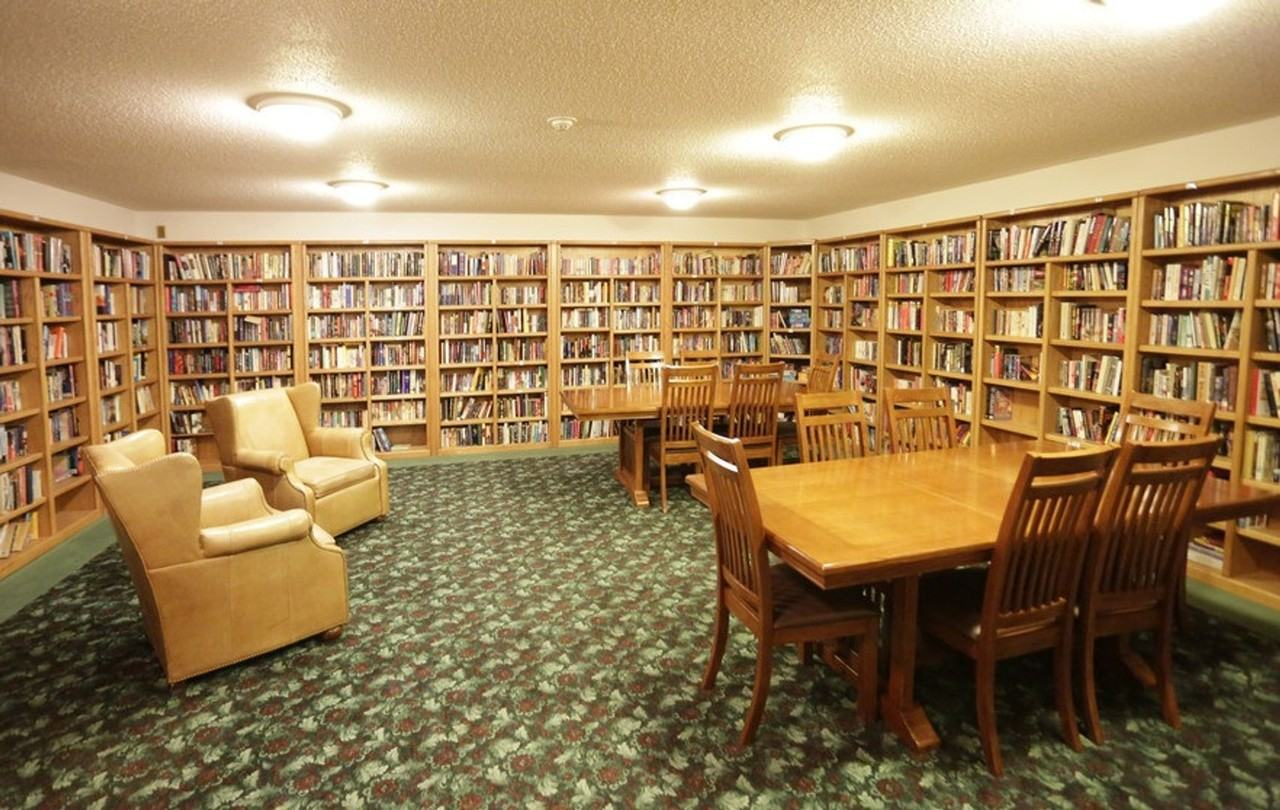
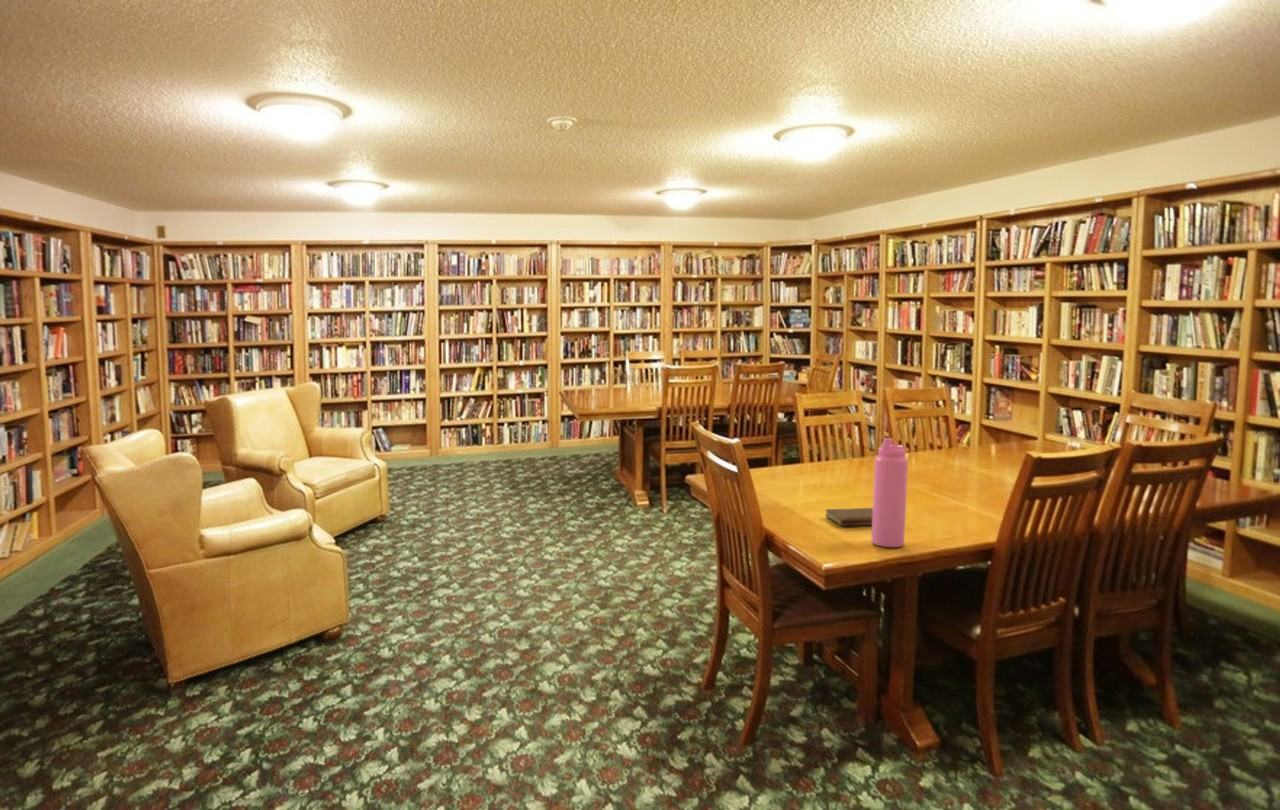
+ book [824,507,873,527]
+ water bottle [870,437,909,548]
